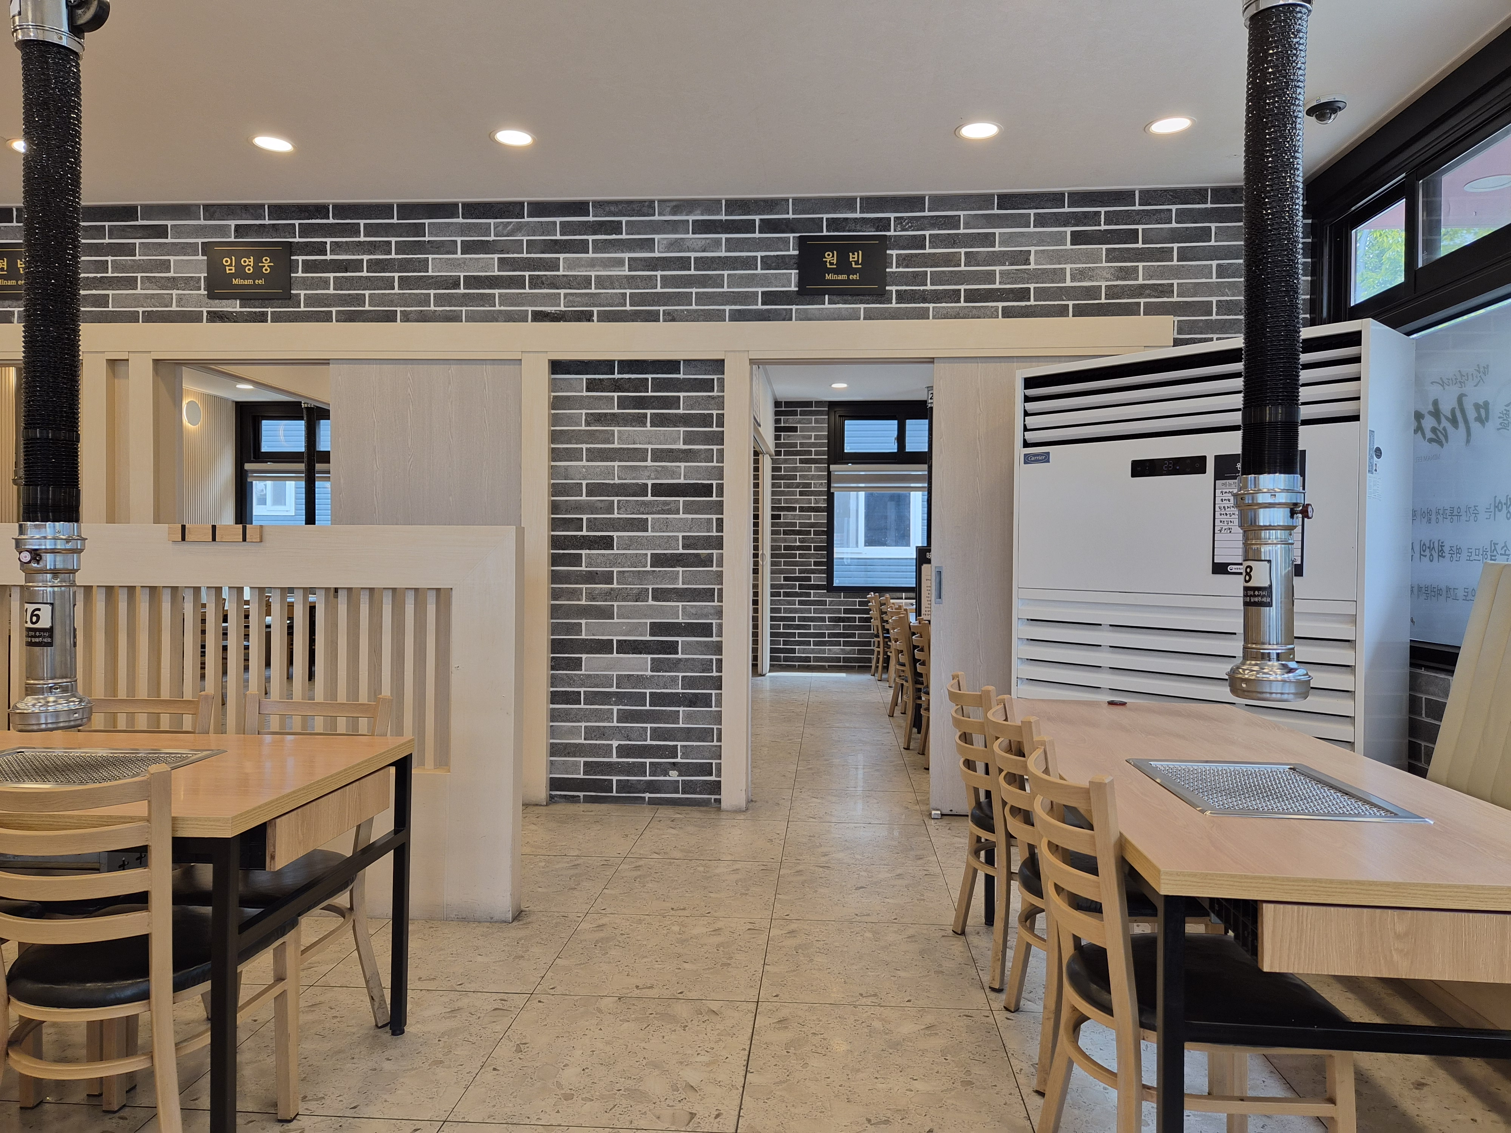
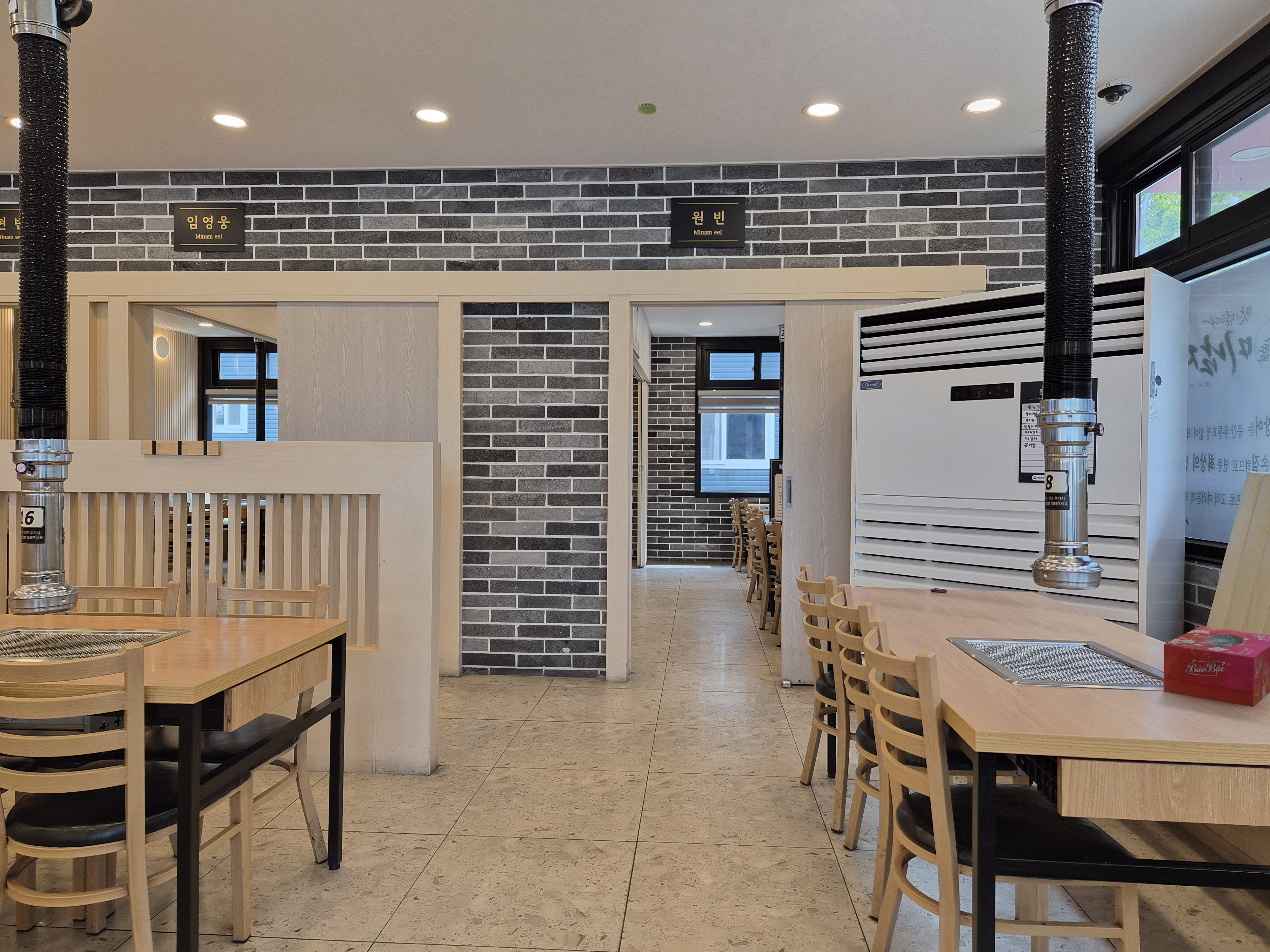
+ tissue box [1163,626,1270,707]
+ smoke detector [636,102,657,116]
